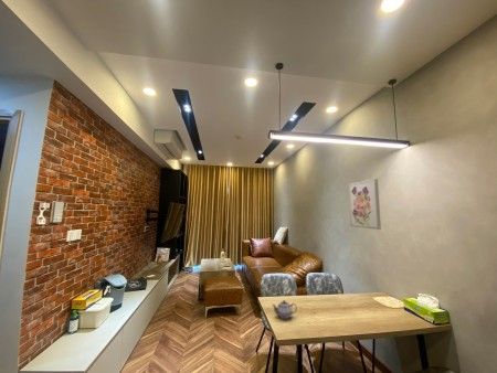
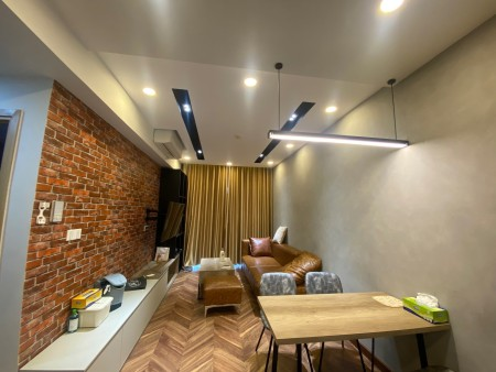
- teapot [271,299,298,320]
- wall art [348,178,382,231]
